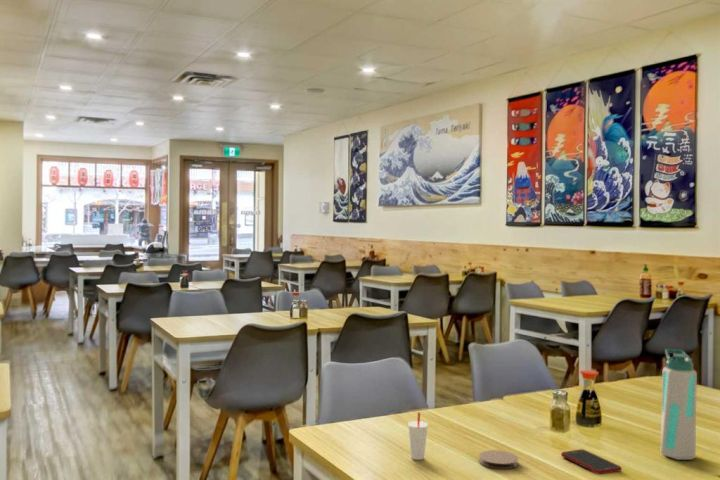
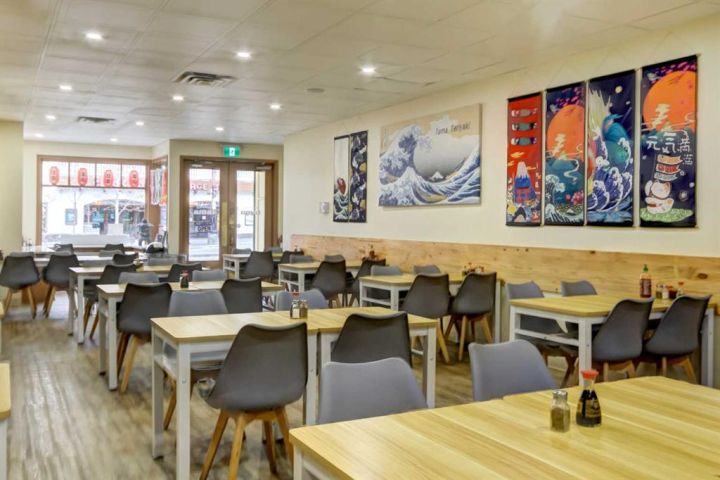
- coaster [478,449,519,470]
- cup [407,411,429,461]
- water bottle [660,348,698,461]
- cell phone [560,448,623,475]
